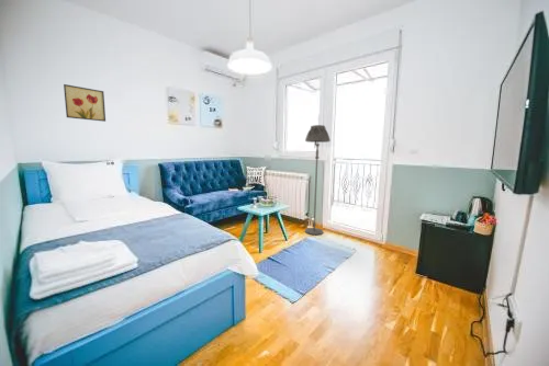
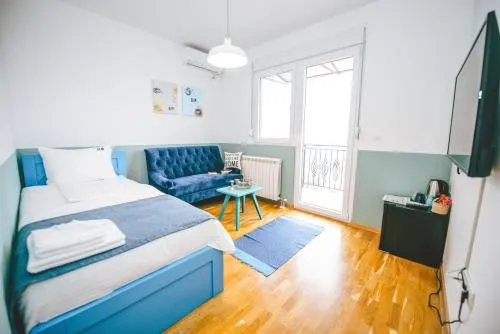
- floor lamp [304,124,332,236]
- wall art [63,83,107,123]
